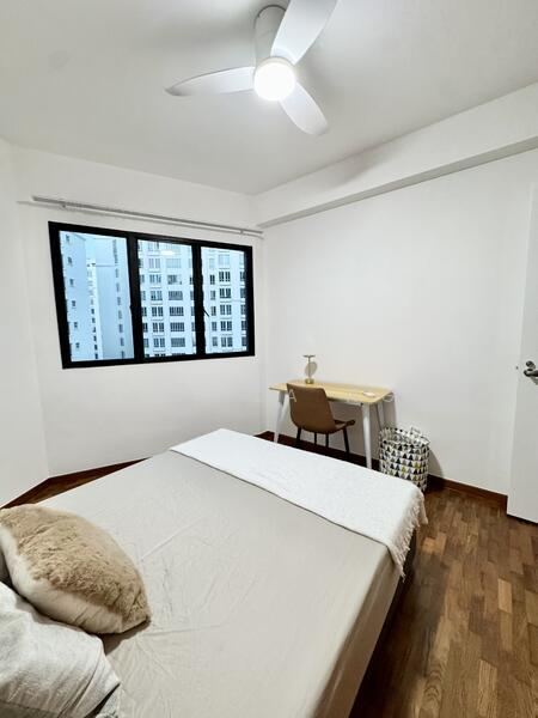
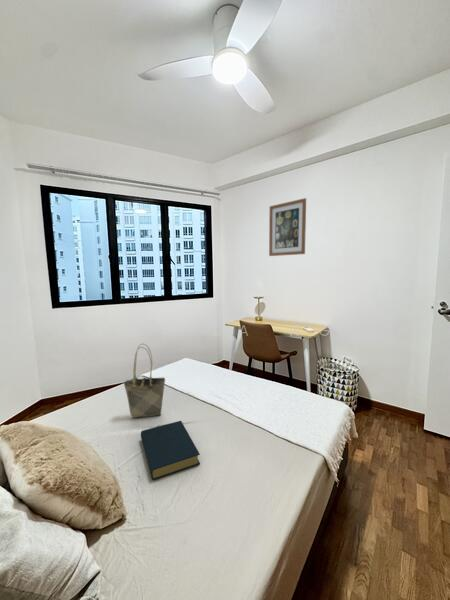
+ wall art [268,197,307,257]
+ hardback book [140,420,201,481]
+ tote bag [123,343,166,419]
